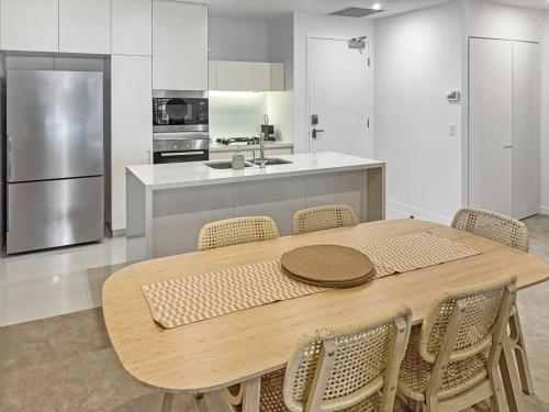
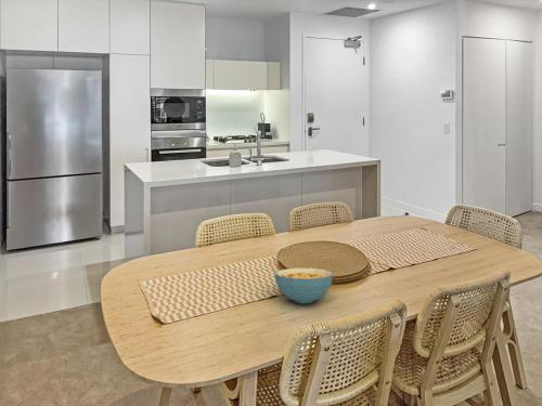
+ cereal bowl [274,267,334,304]
